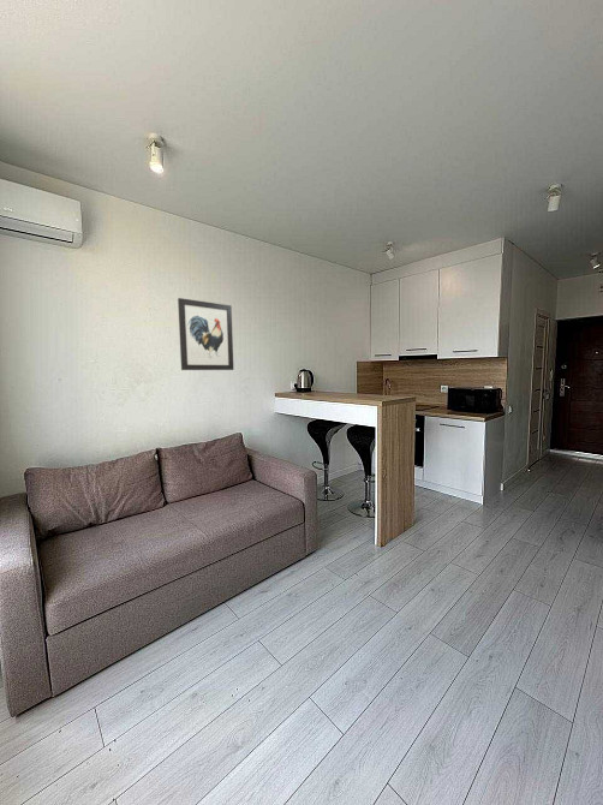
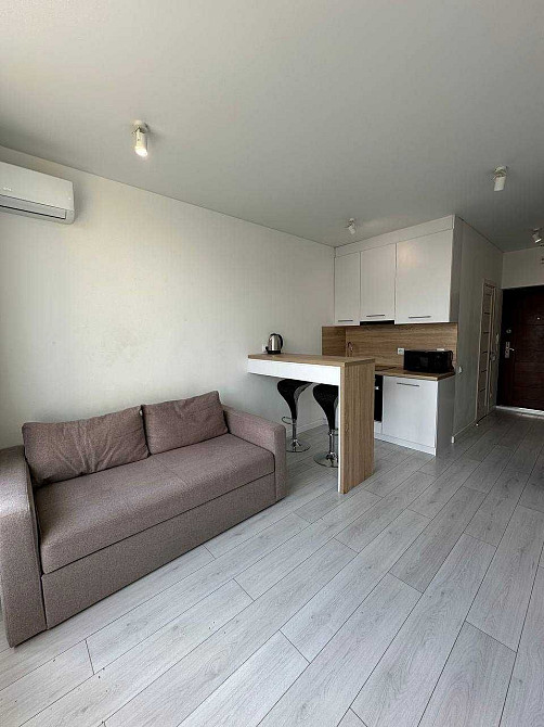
- wall art [177,297,234,371]
